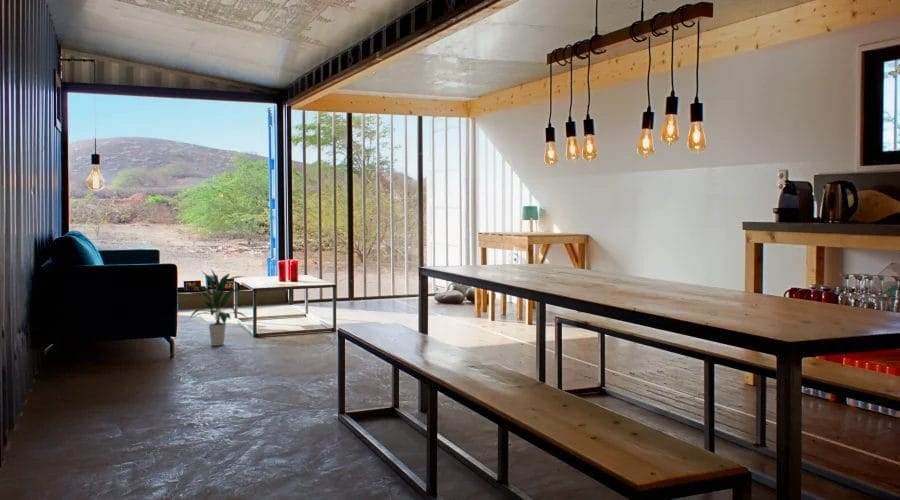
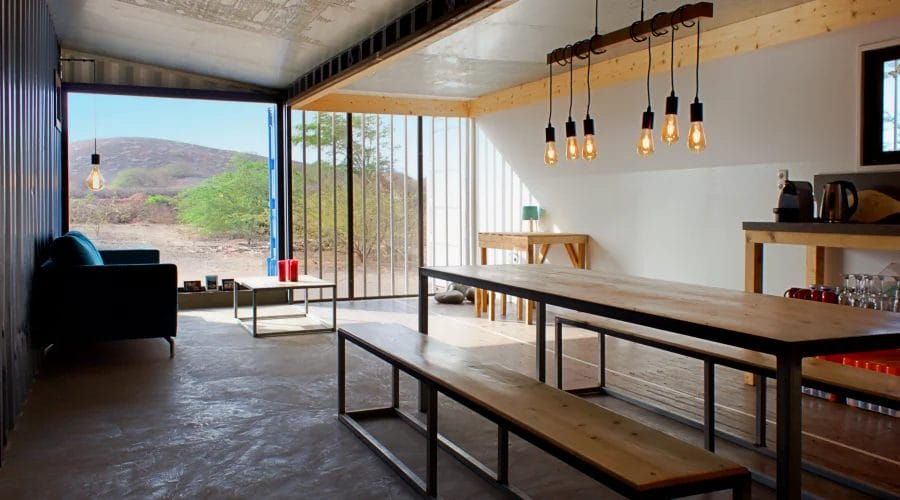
- indoor plant [188,268,249,347]
